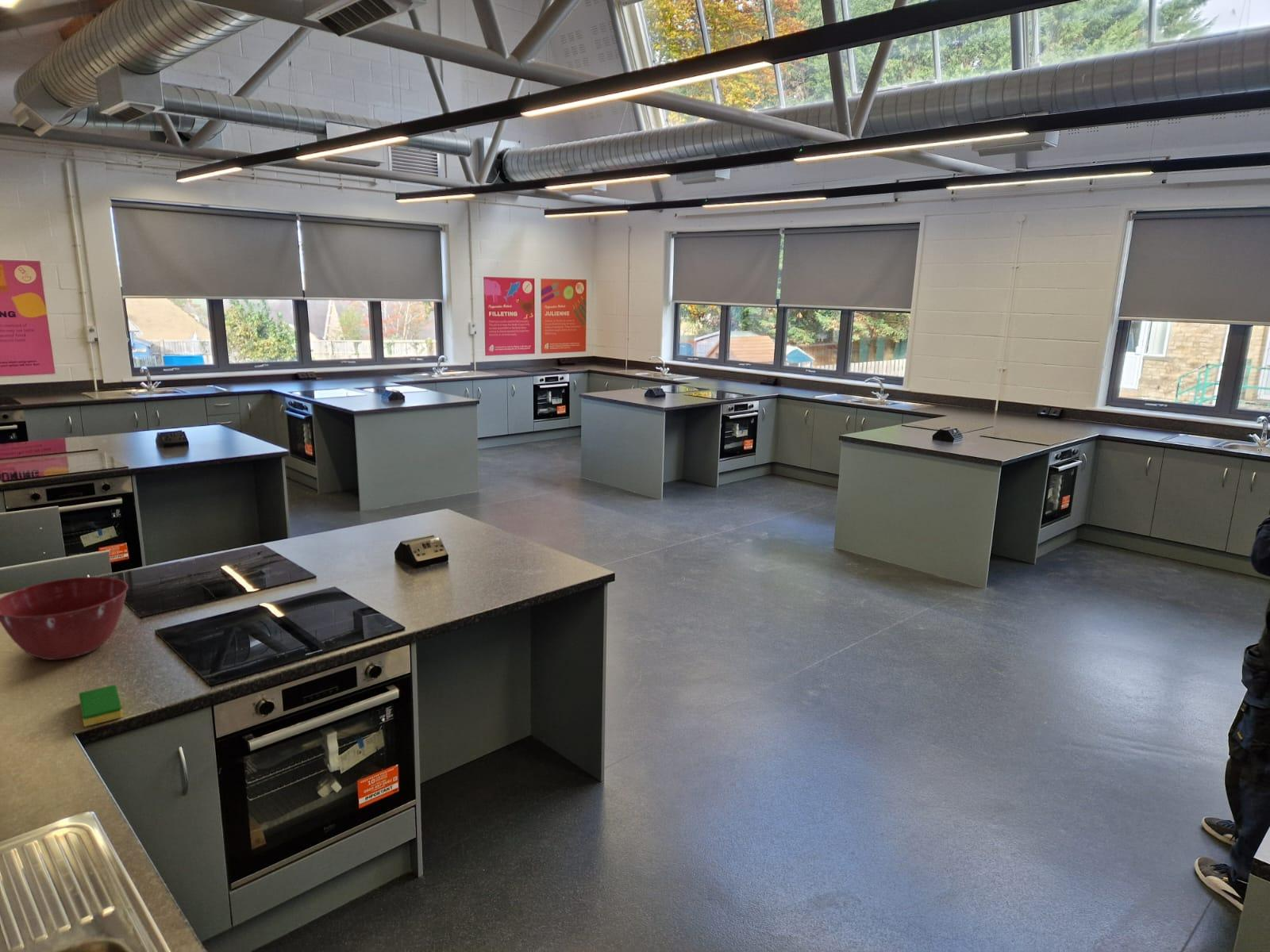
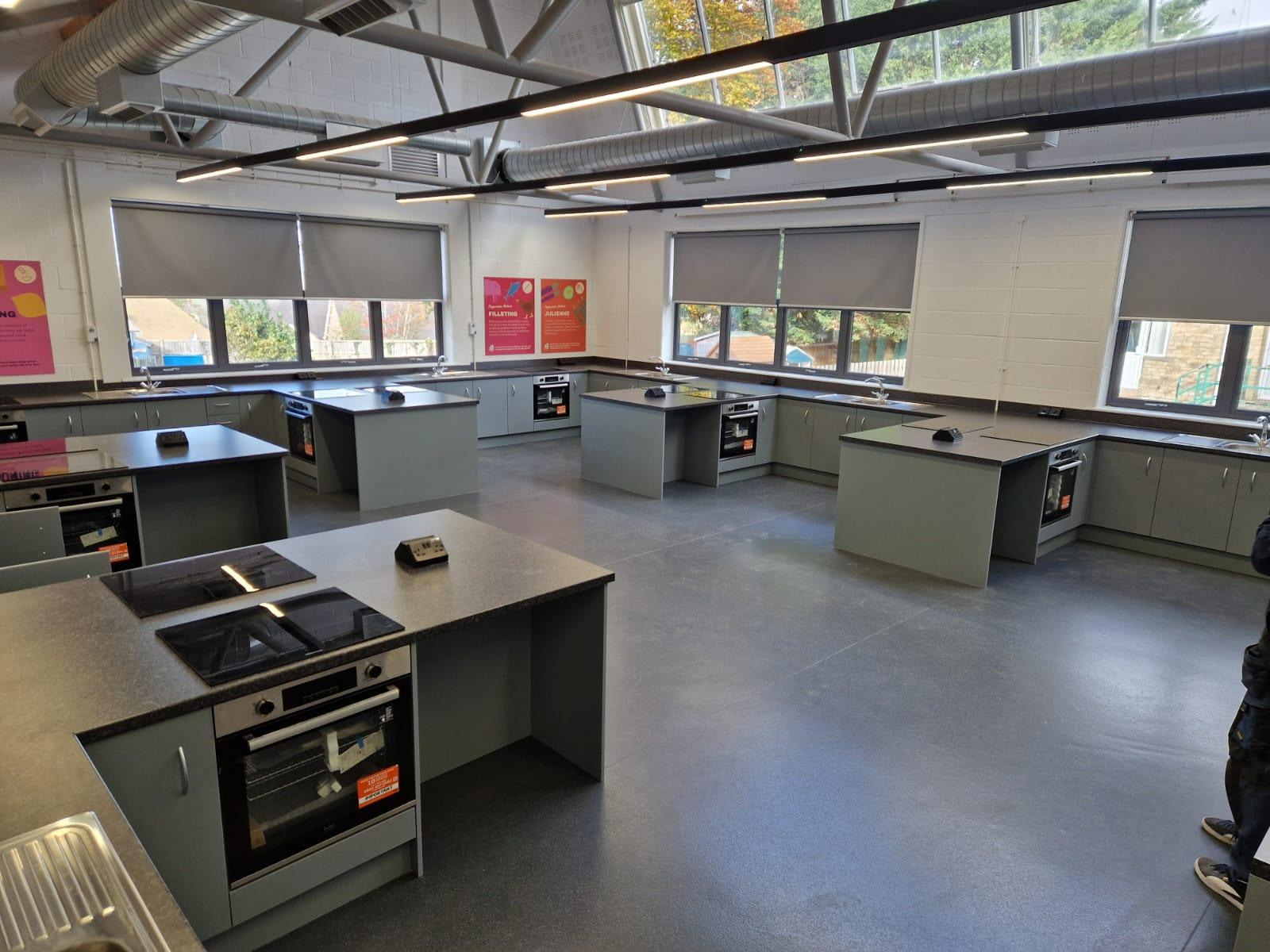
- mixing bowl [0,576,129,661]
- dish sponge [78,684,124,727]
